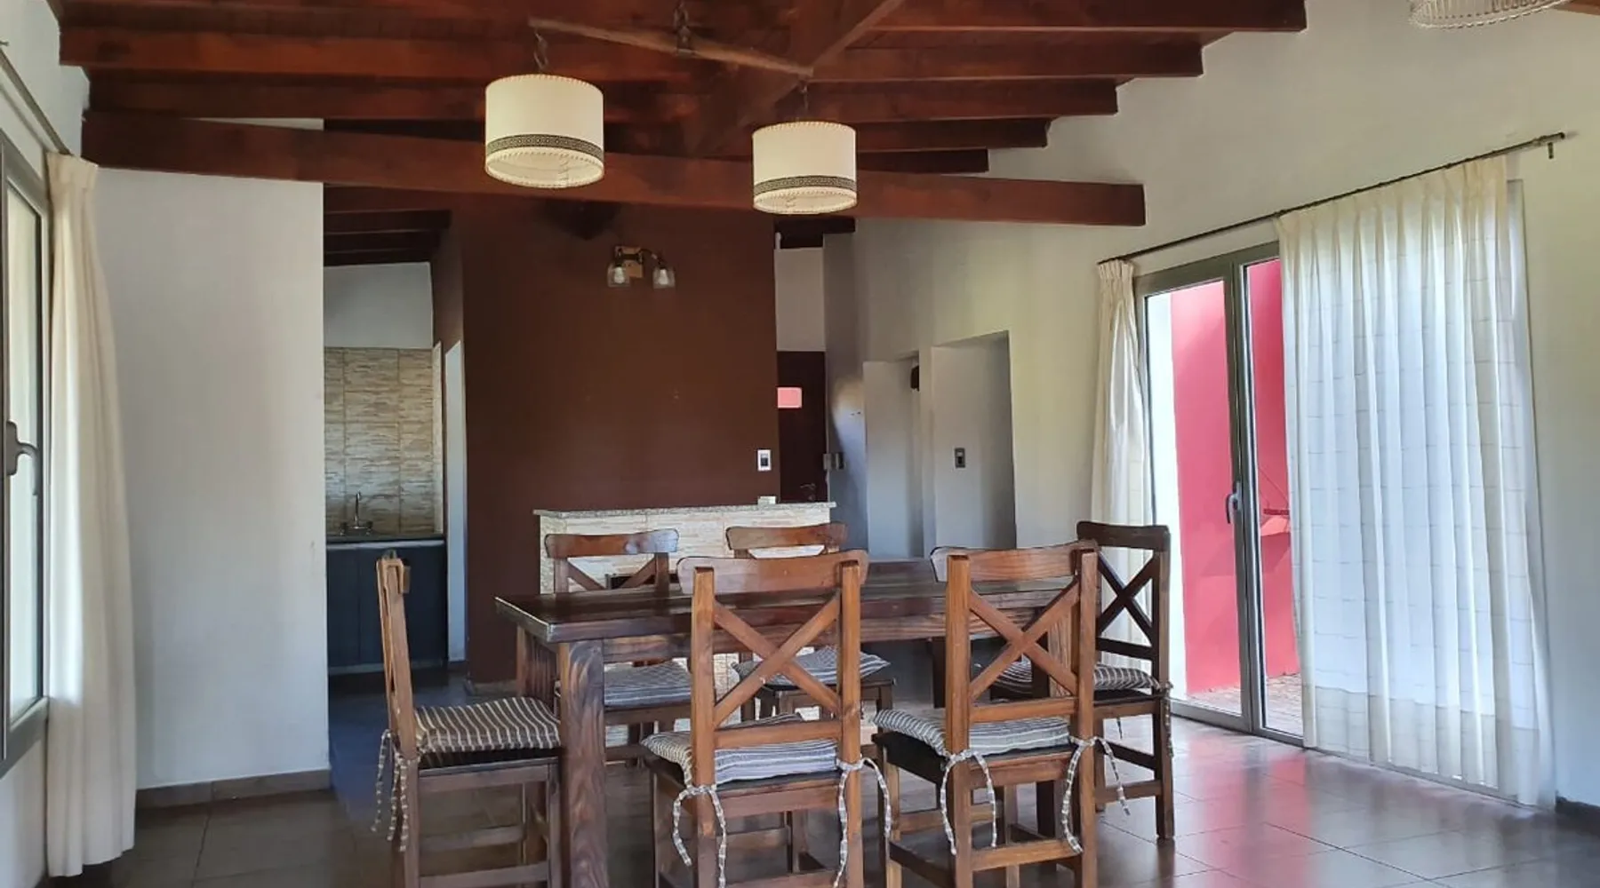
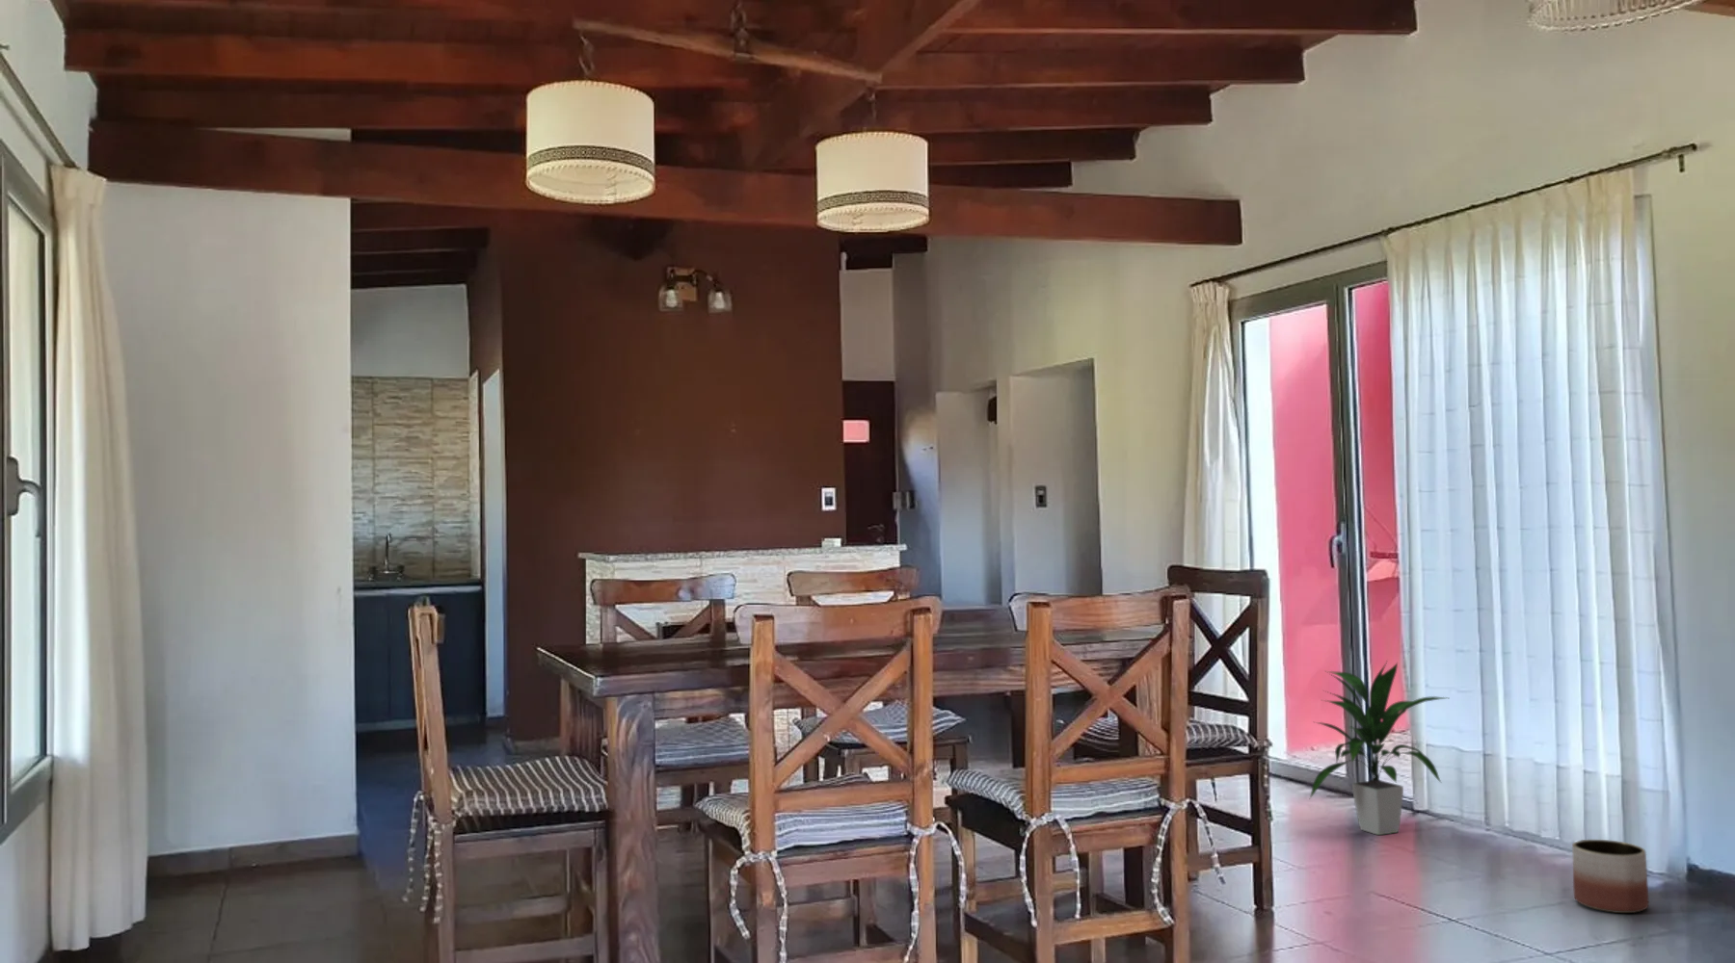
+ indoor plant [1309,658,1449,836]
+ planter [1571,838,1650,914]
